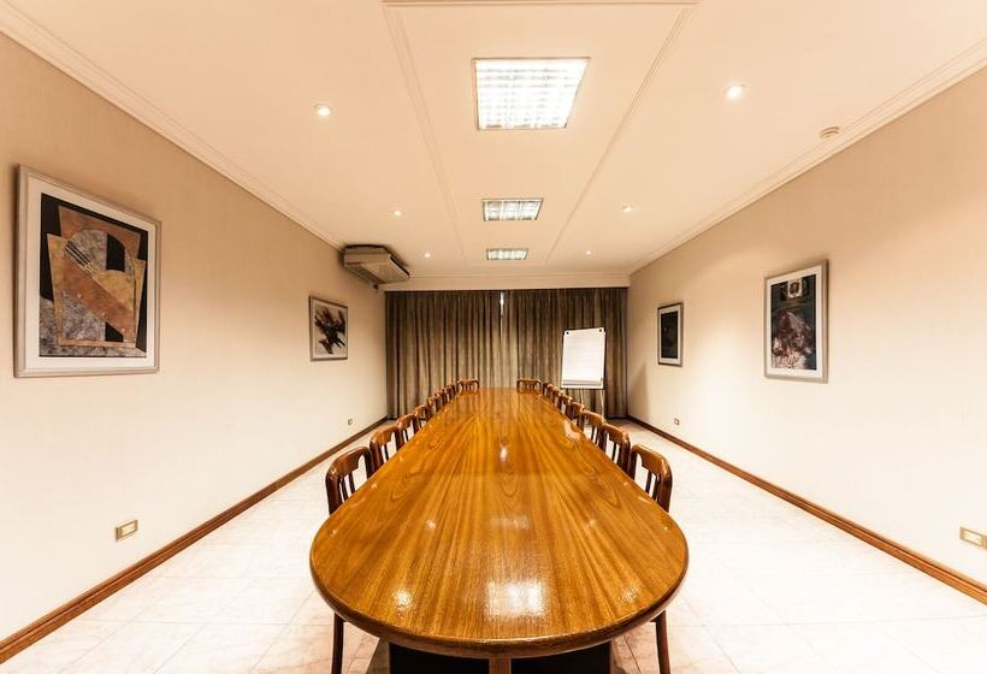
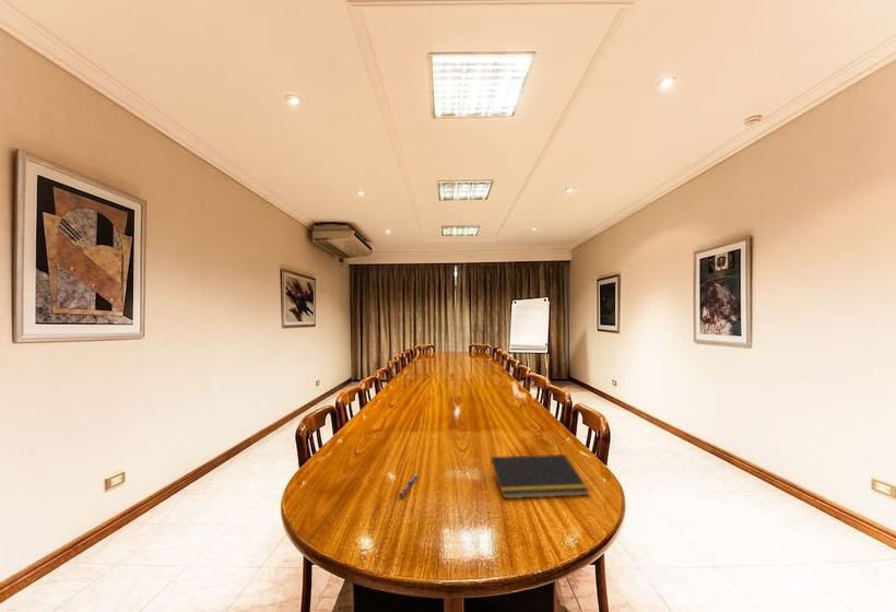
+ notepad [488,454,590,499]
+ pen [397,473,418,498]
